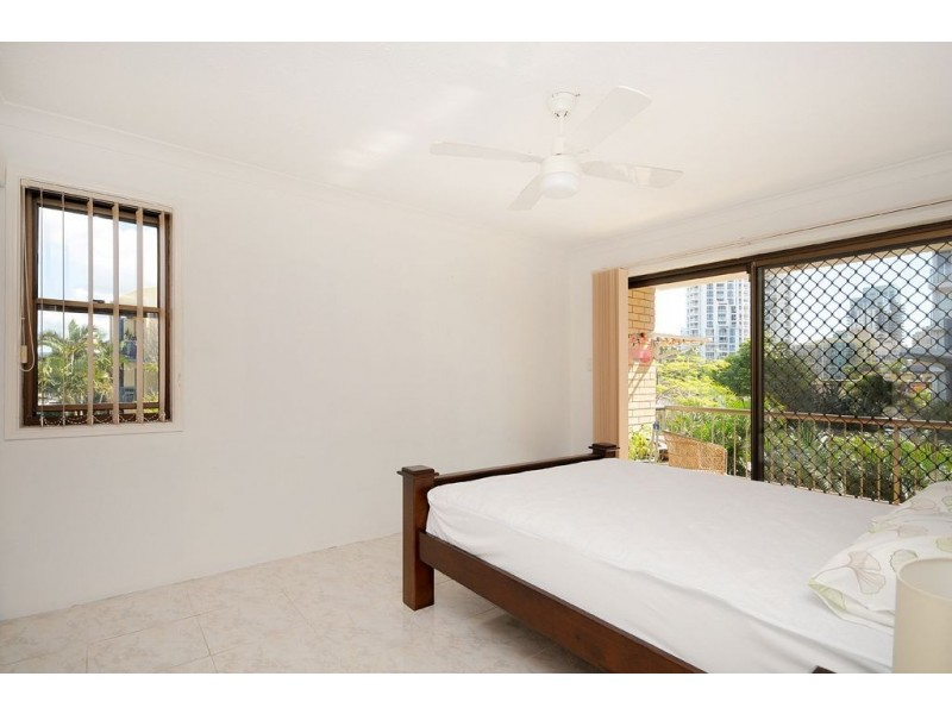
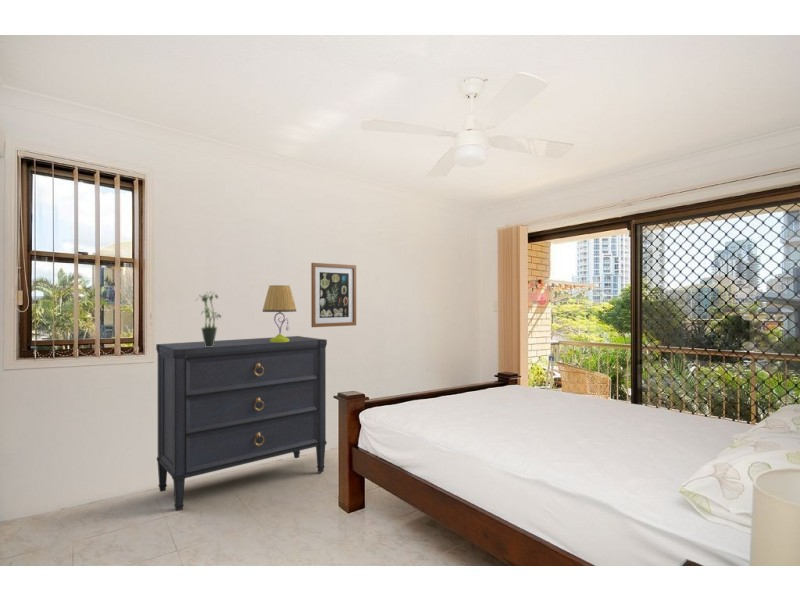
+ wall art [310,262,357,328]
+ dresser [155,335,328,512]
+ potted plant [195,291,222,347]
+ table lamp [262,284,297,342]
